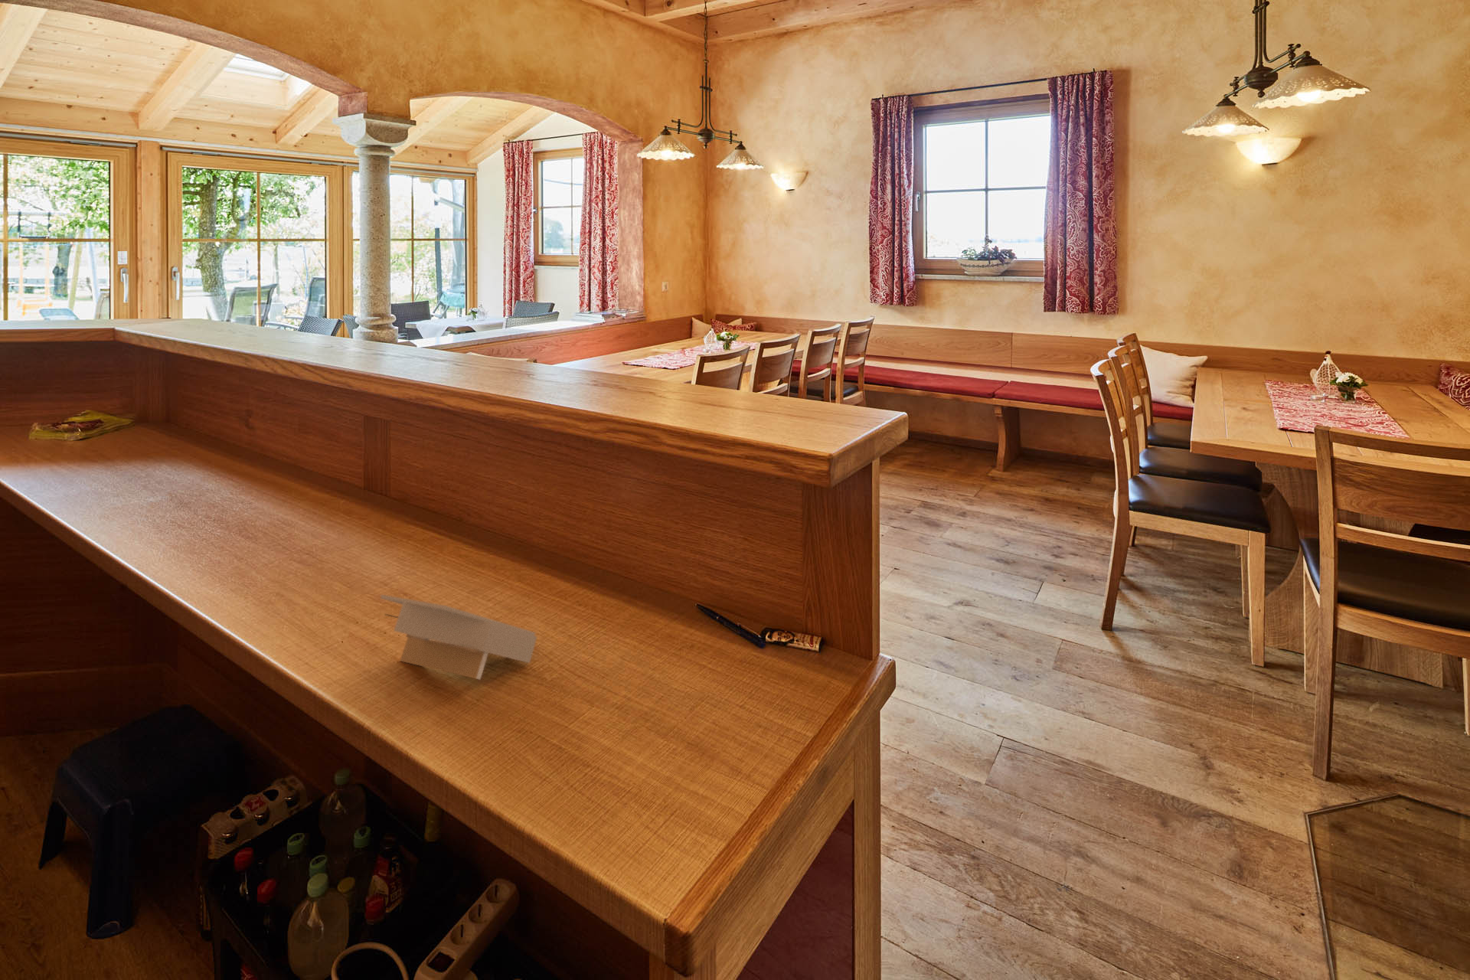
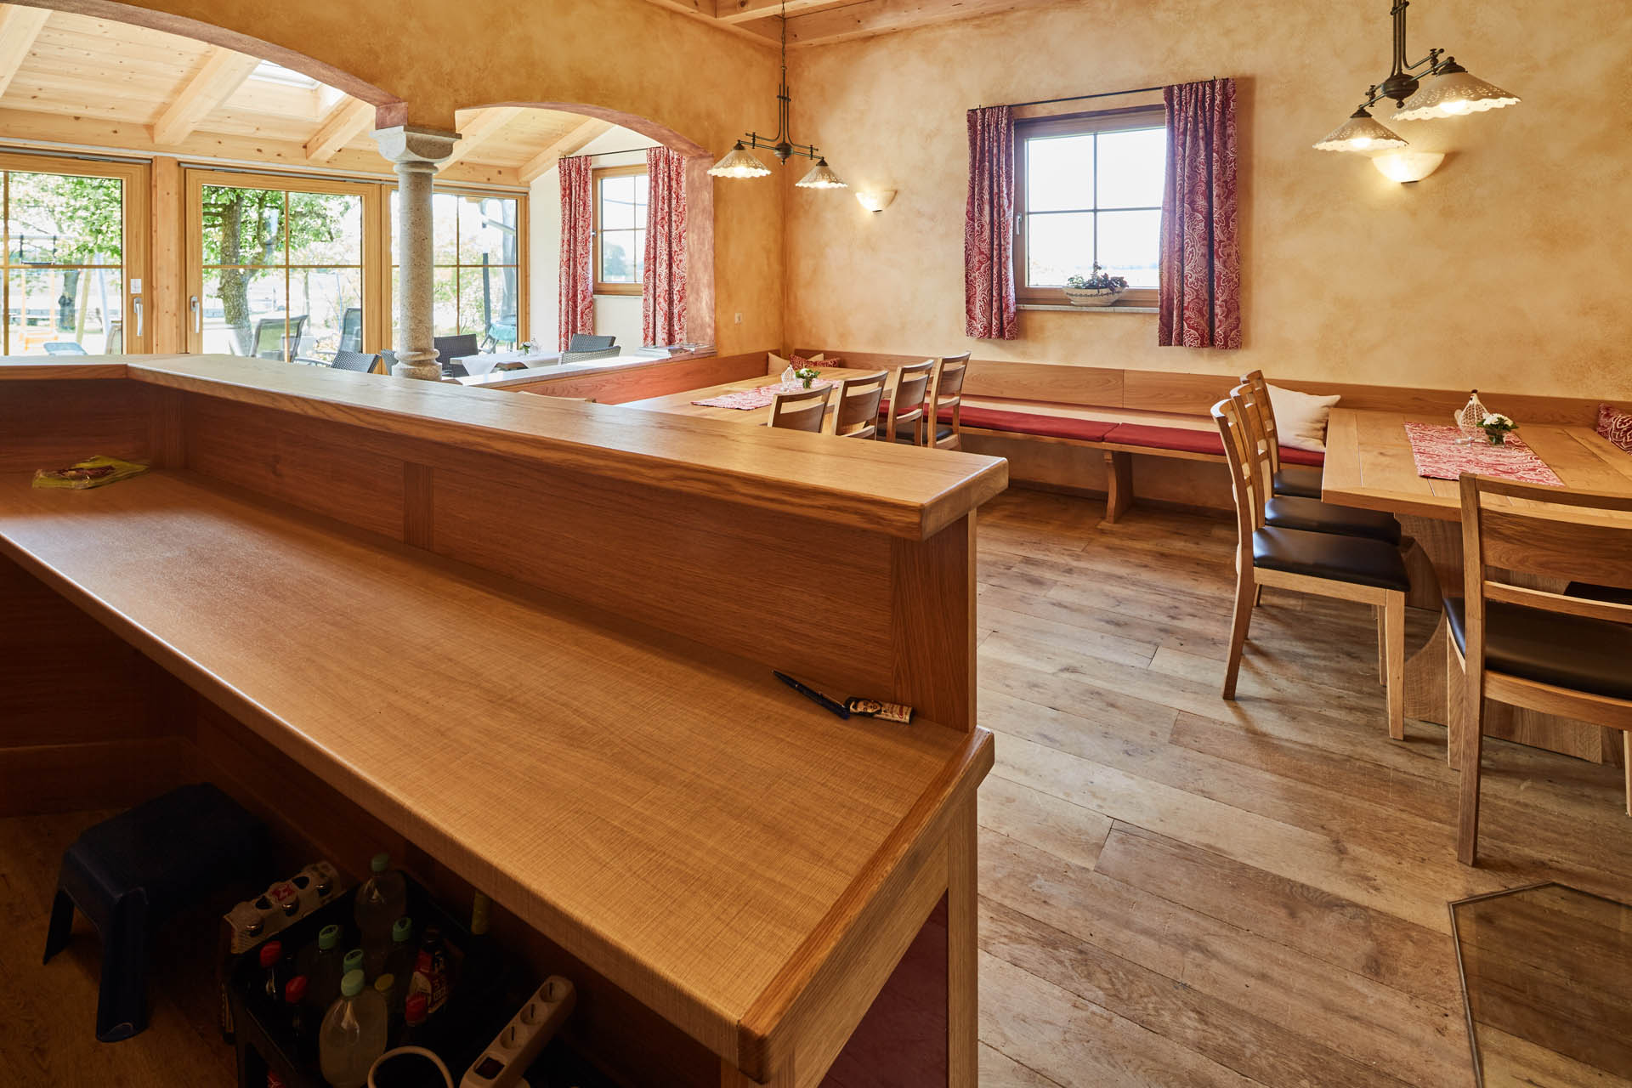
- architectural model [380,594,538,680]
